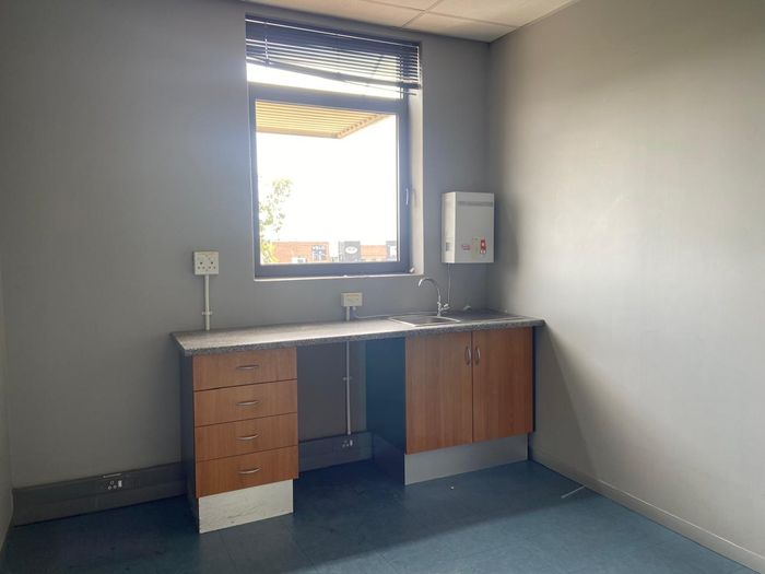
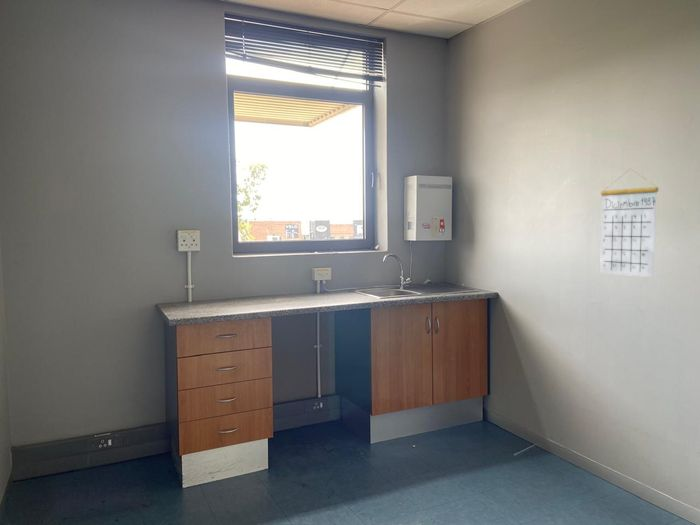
+ calendar [599,168,659,278]
